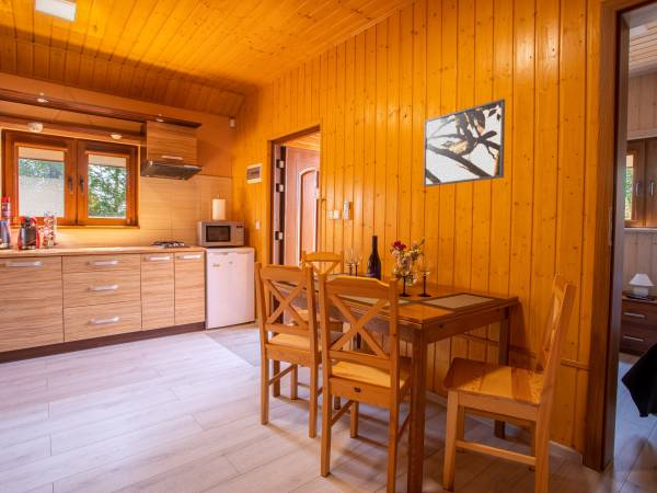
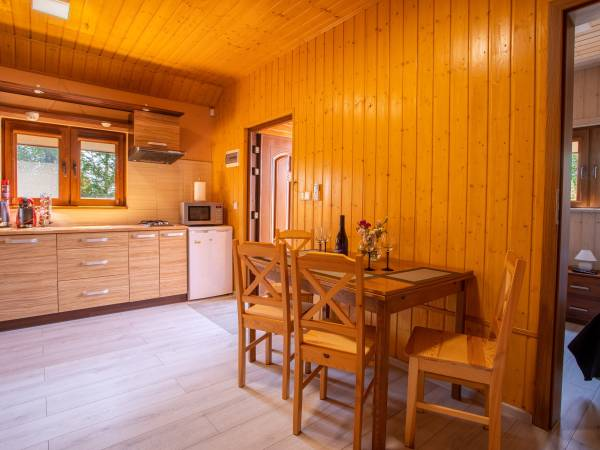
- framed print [423,98,506,188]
